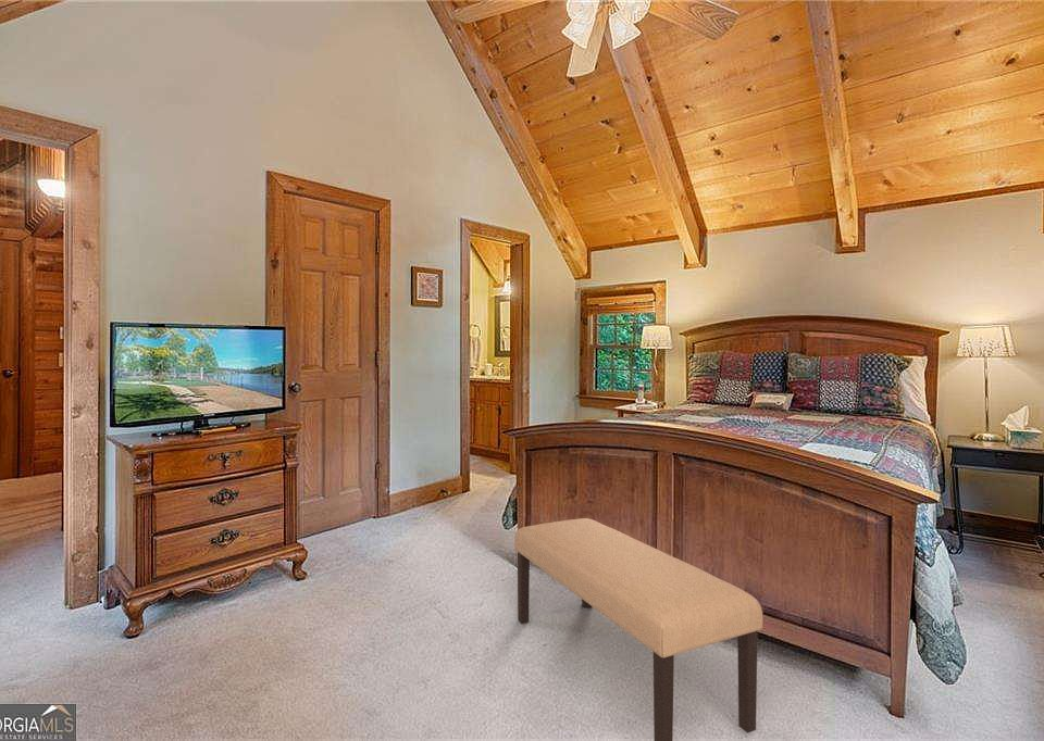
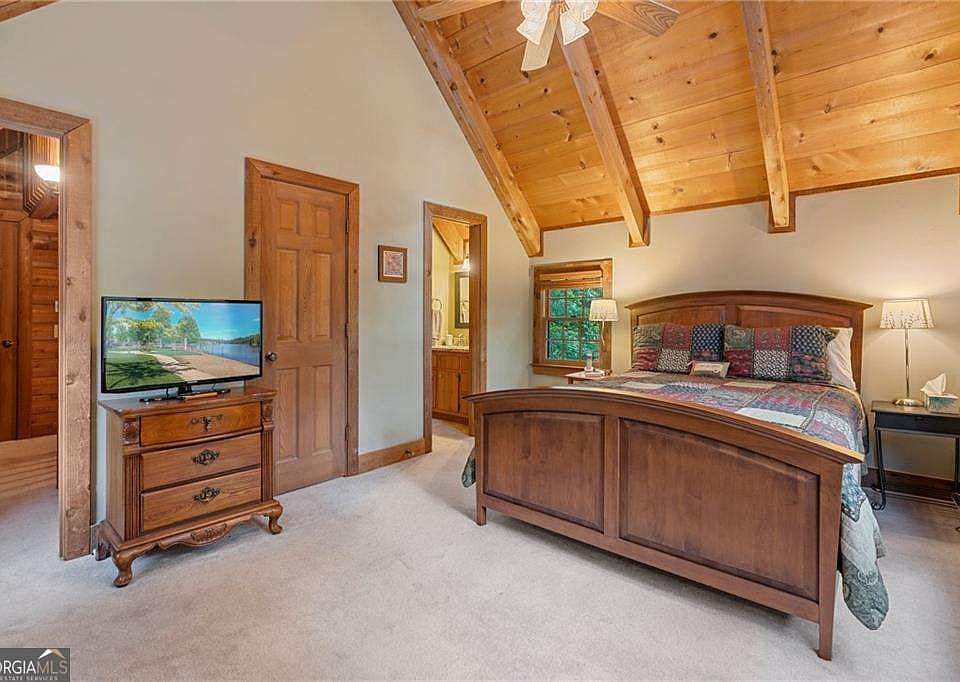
- bench [513,517,765,741]
